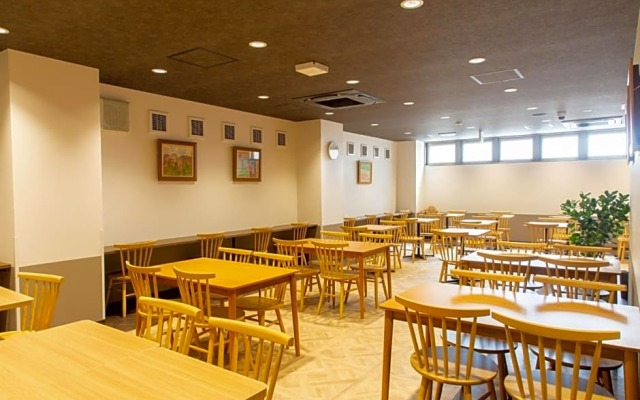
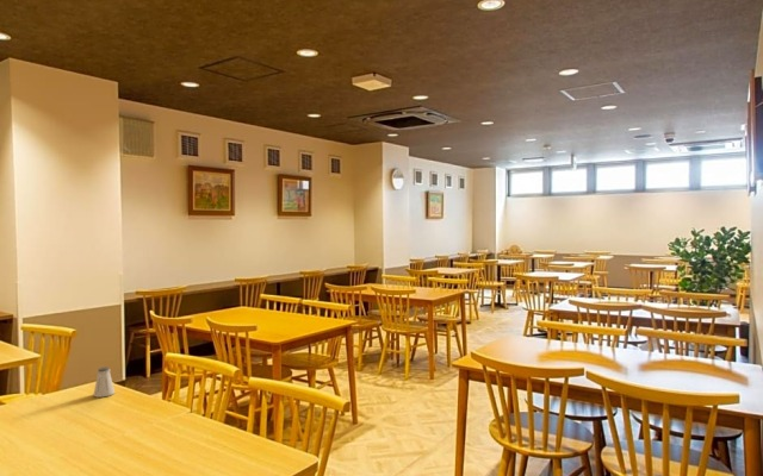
+ saltshaker [93,367,116,399]
